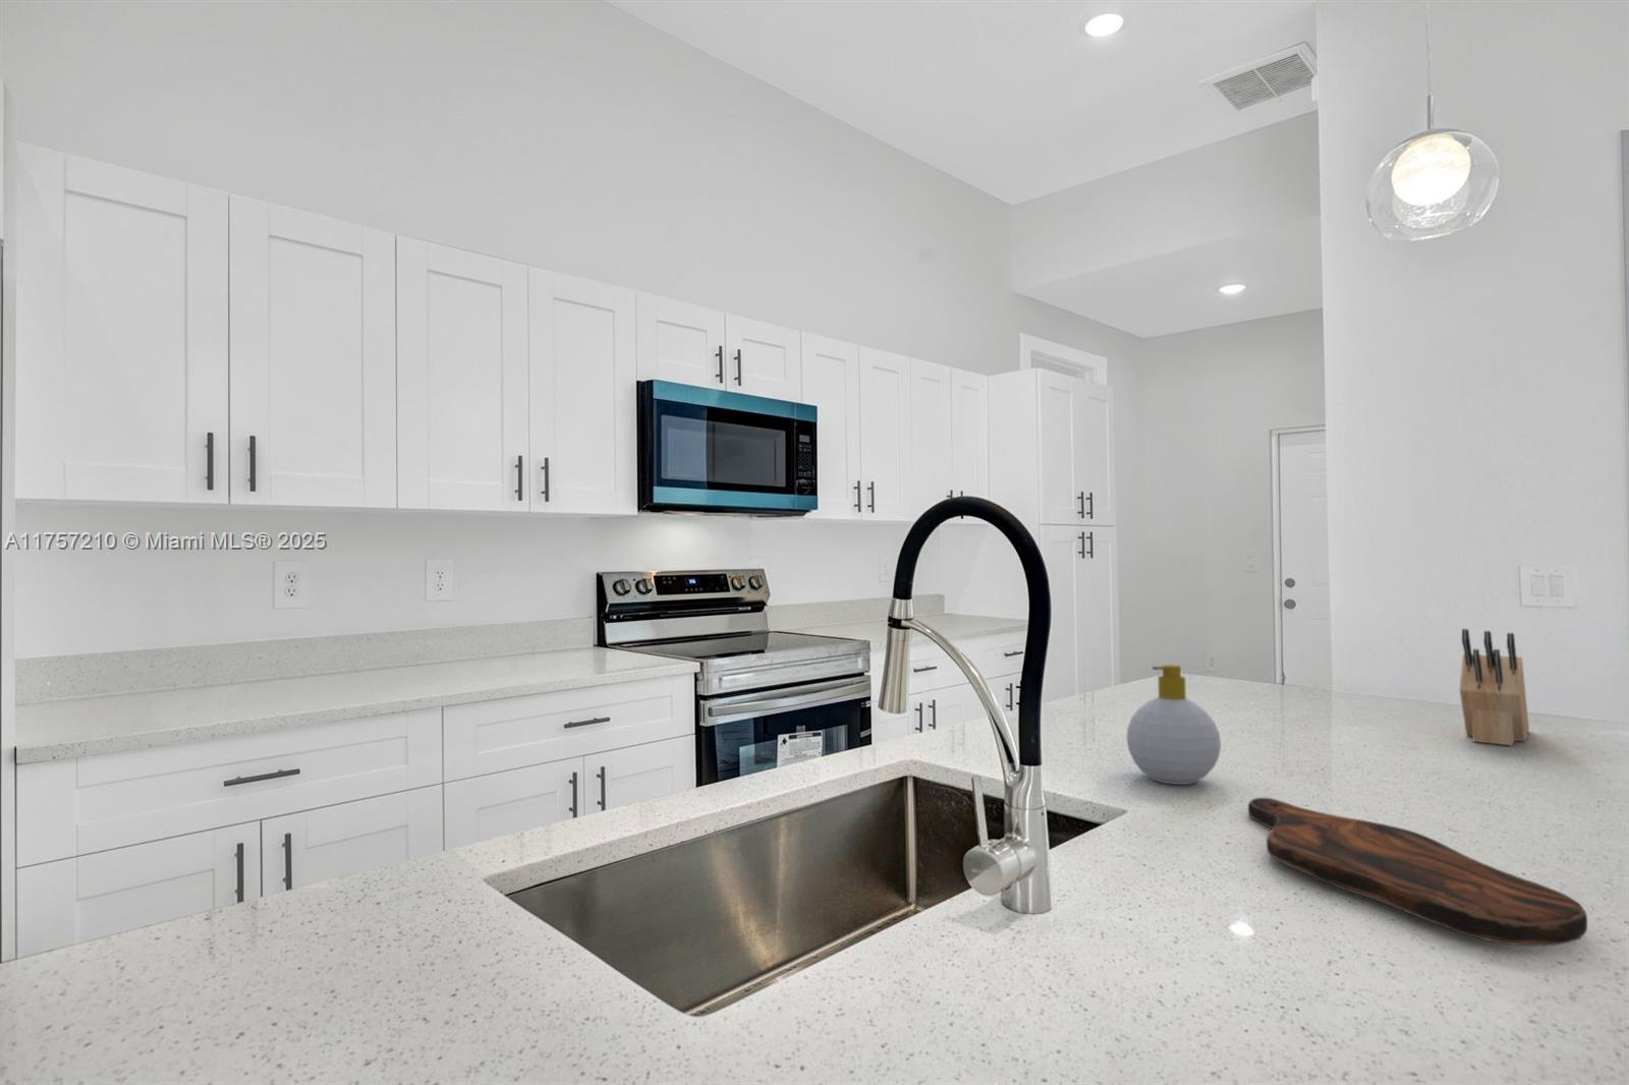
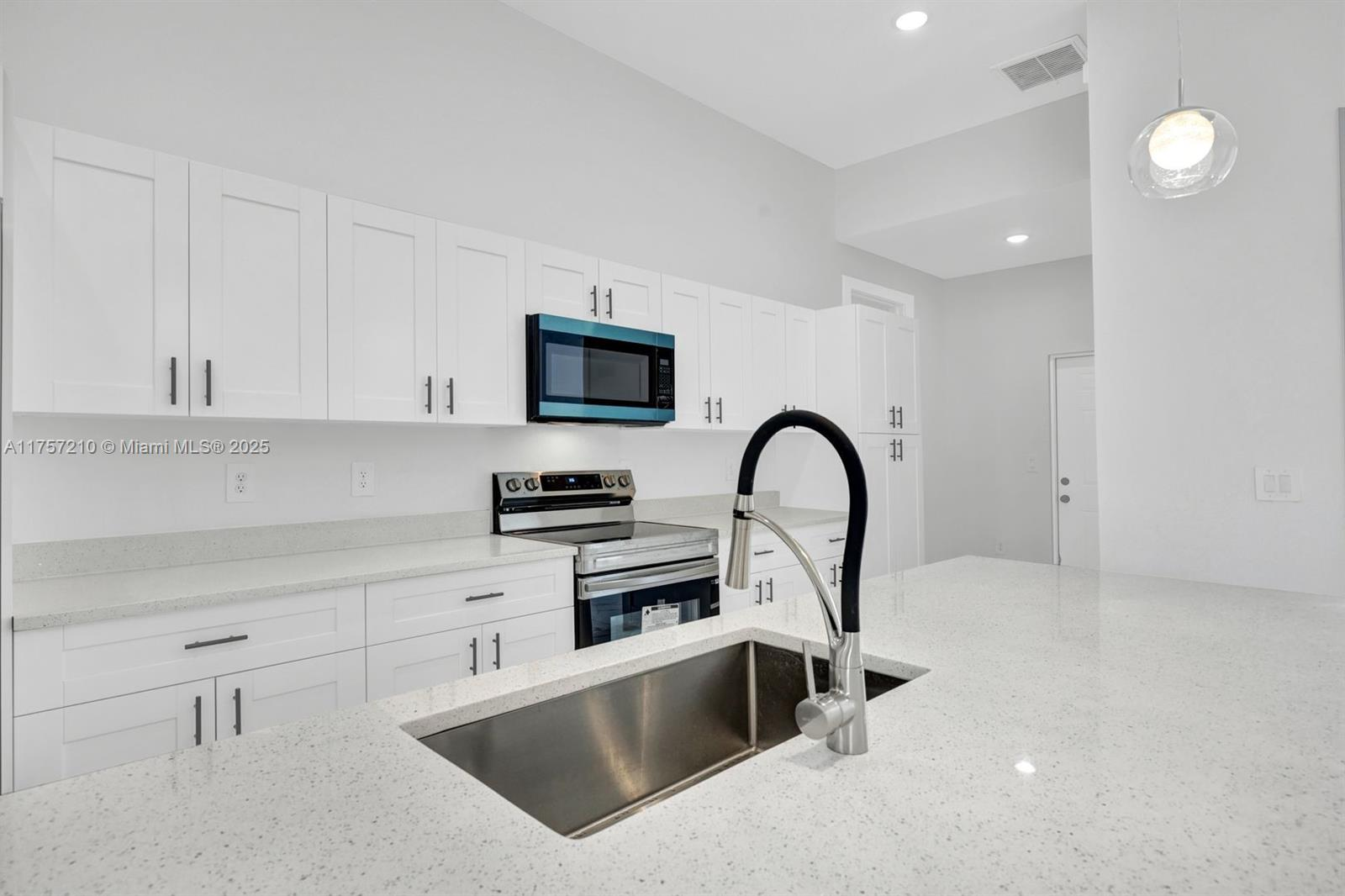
- cutting board [1247,797,1588,947]
- knife block [1459,628,1530,747]
- soap bottle [1125,664,1222,786]
